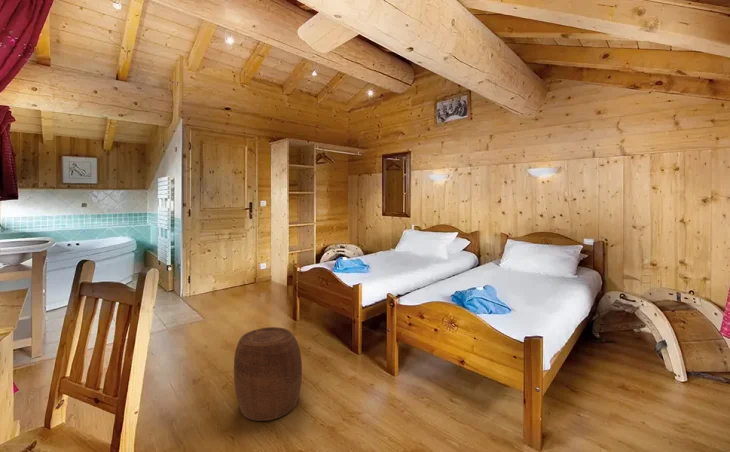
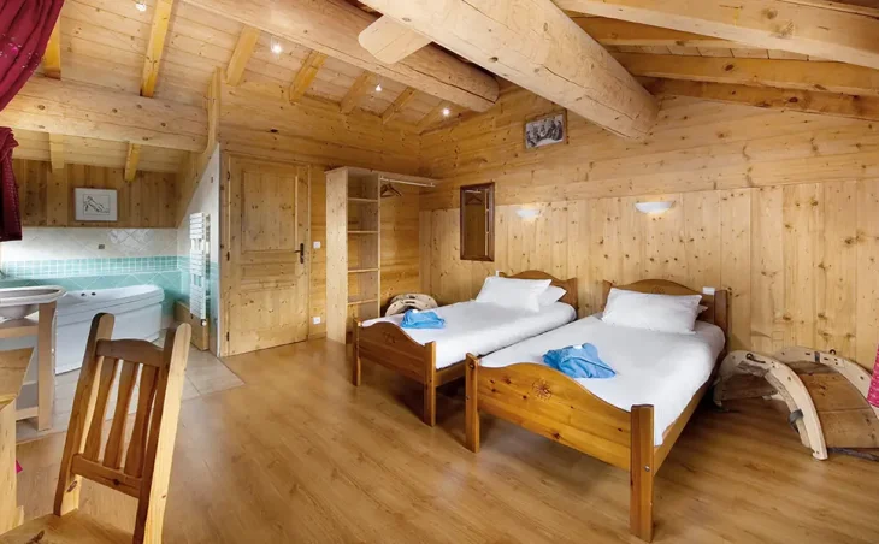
- stool [233,326,303,422]
